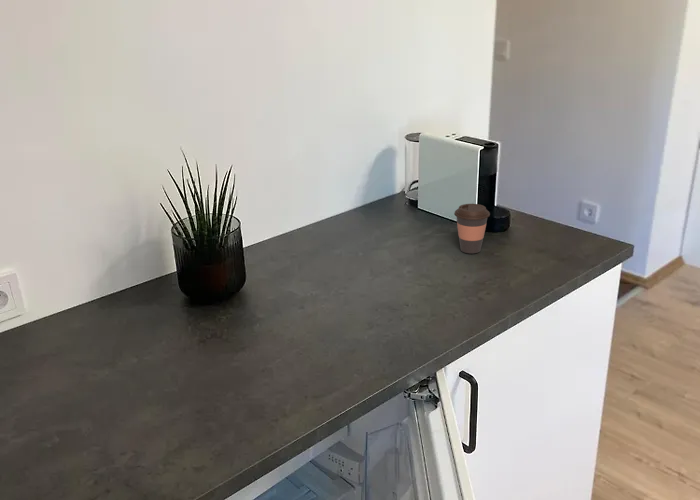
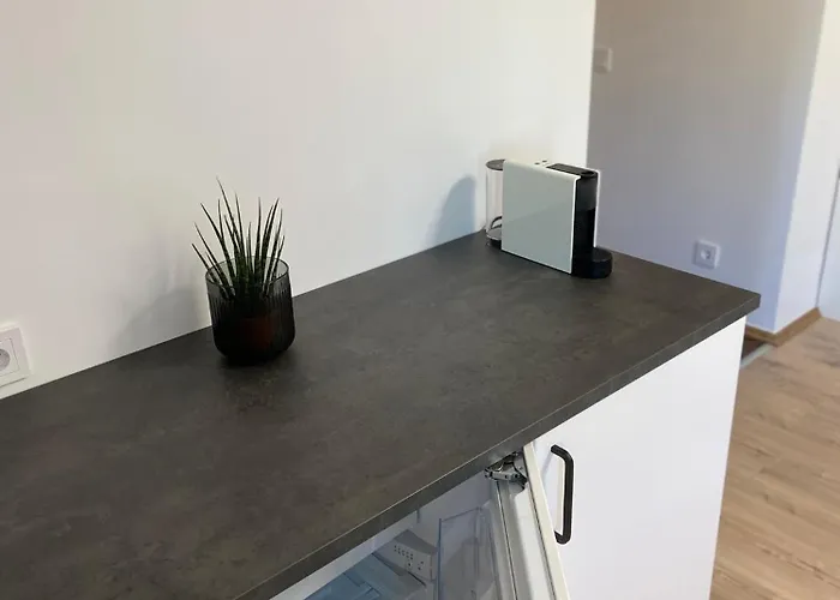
- coffee cup [453,203,491,254]
